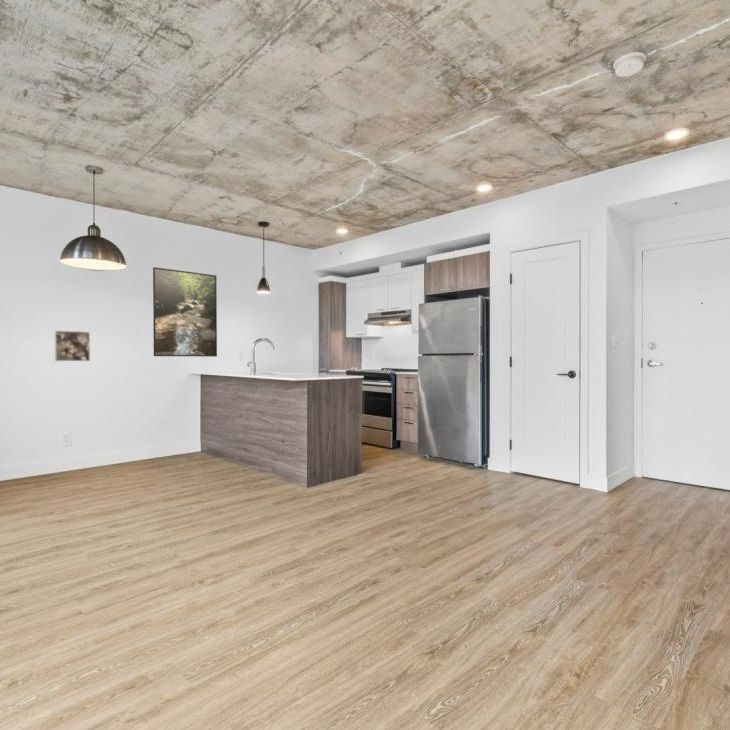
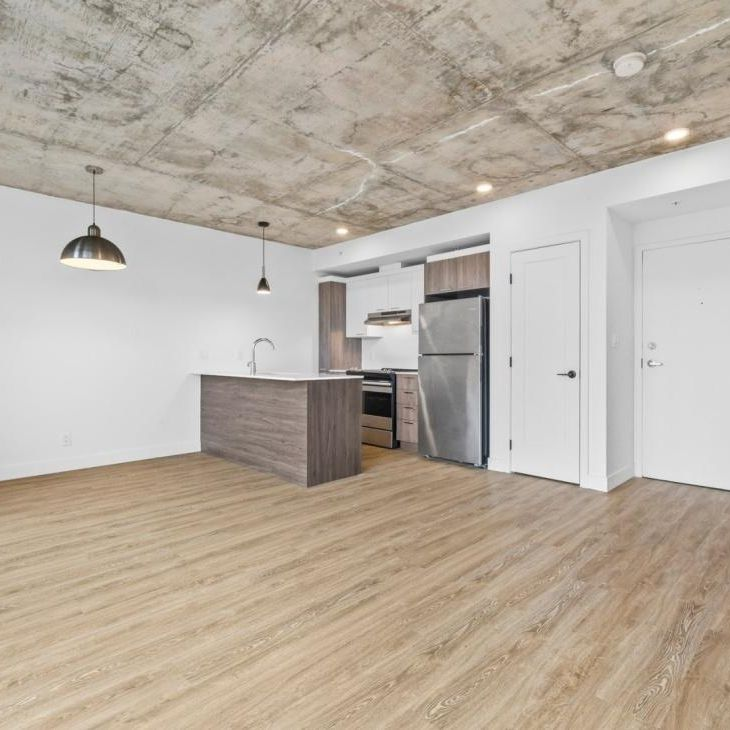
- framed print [152,266,218,358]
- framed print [54,330,91,362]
